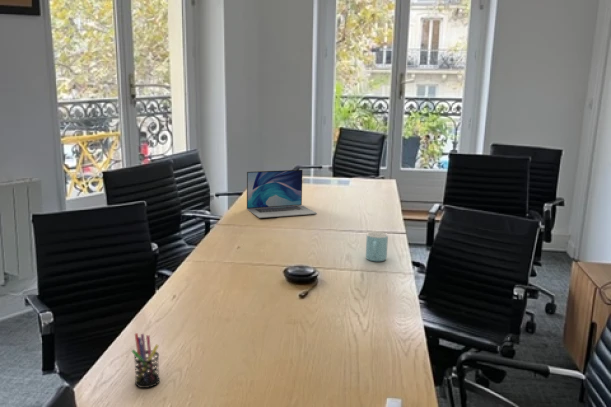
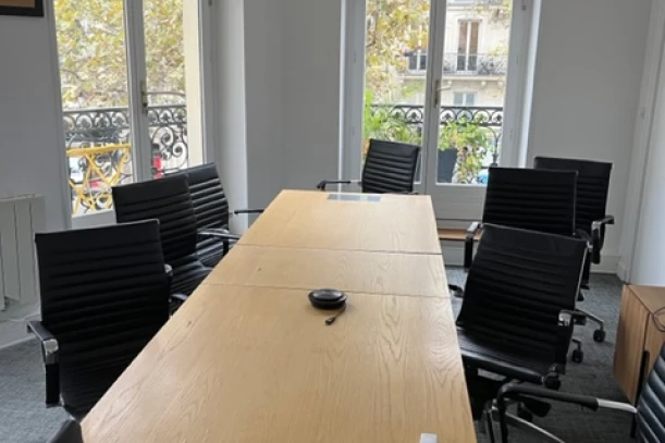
- mug [365,231,389,262]
- laptop [246,169,318,219]
- pen holder [131,332,161,389]
